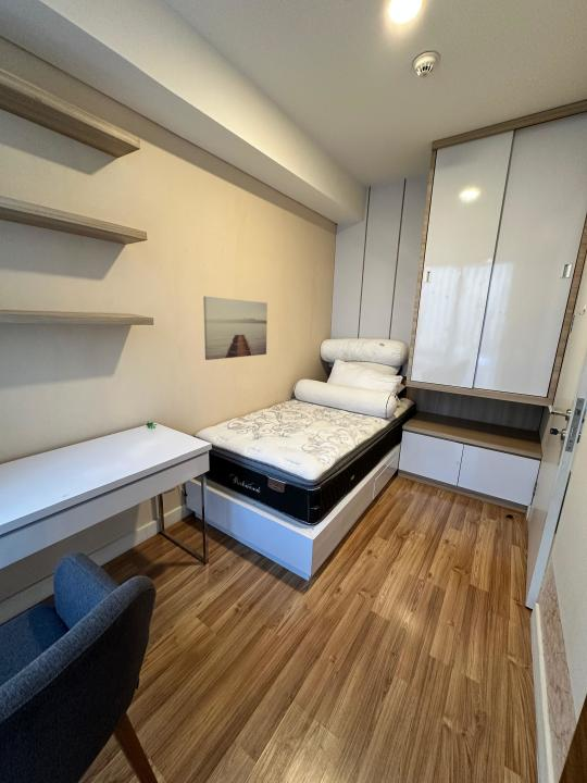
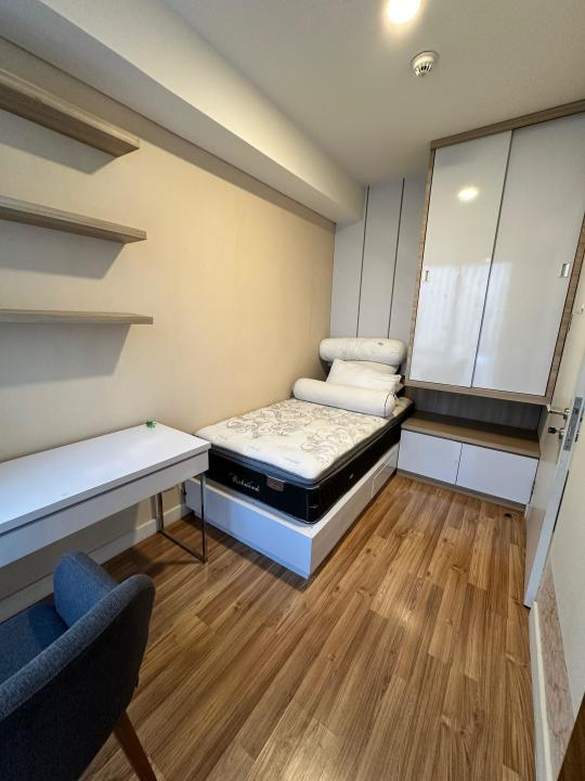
- wall art [202,295,268,361]
